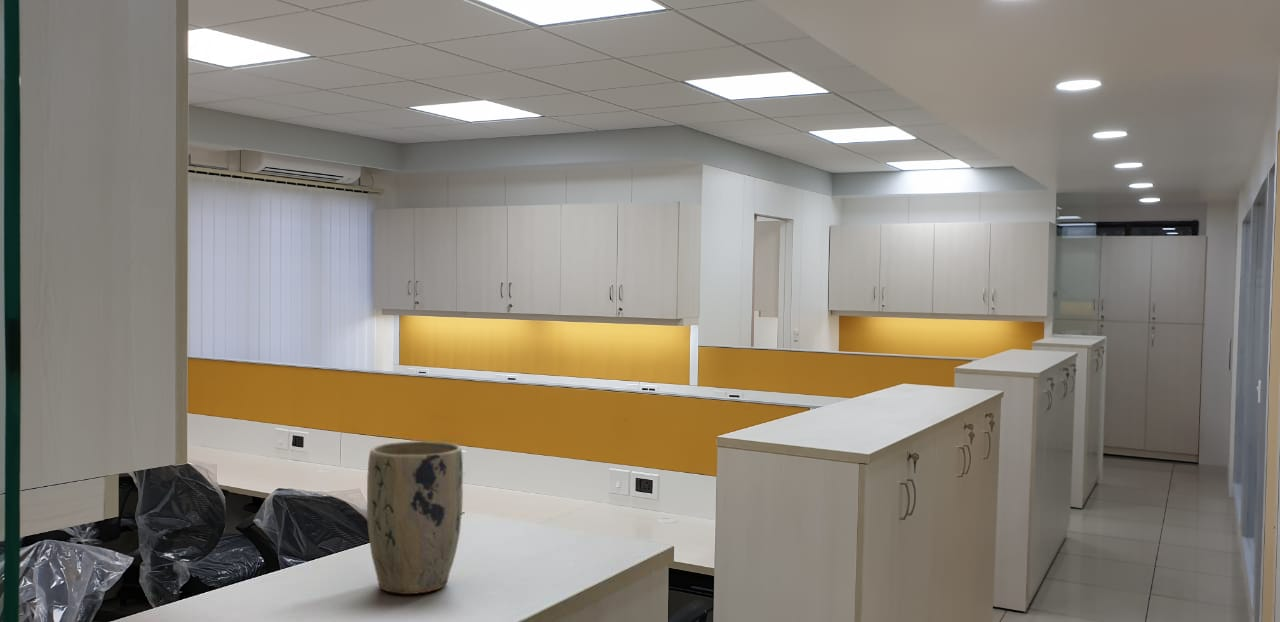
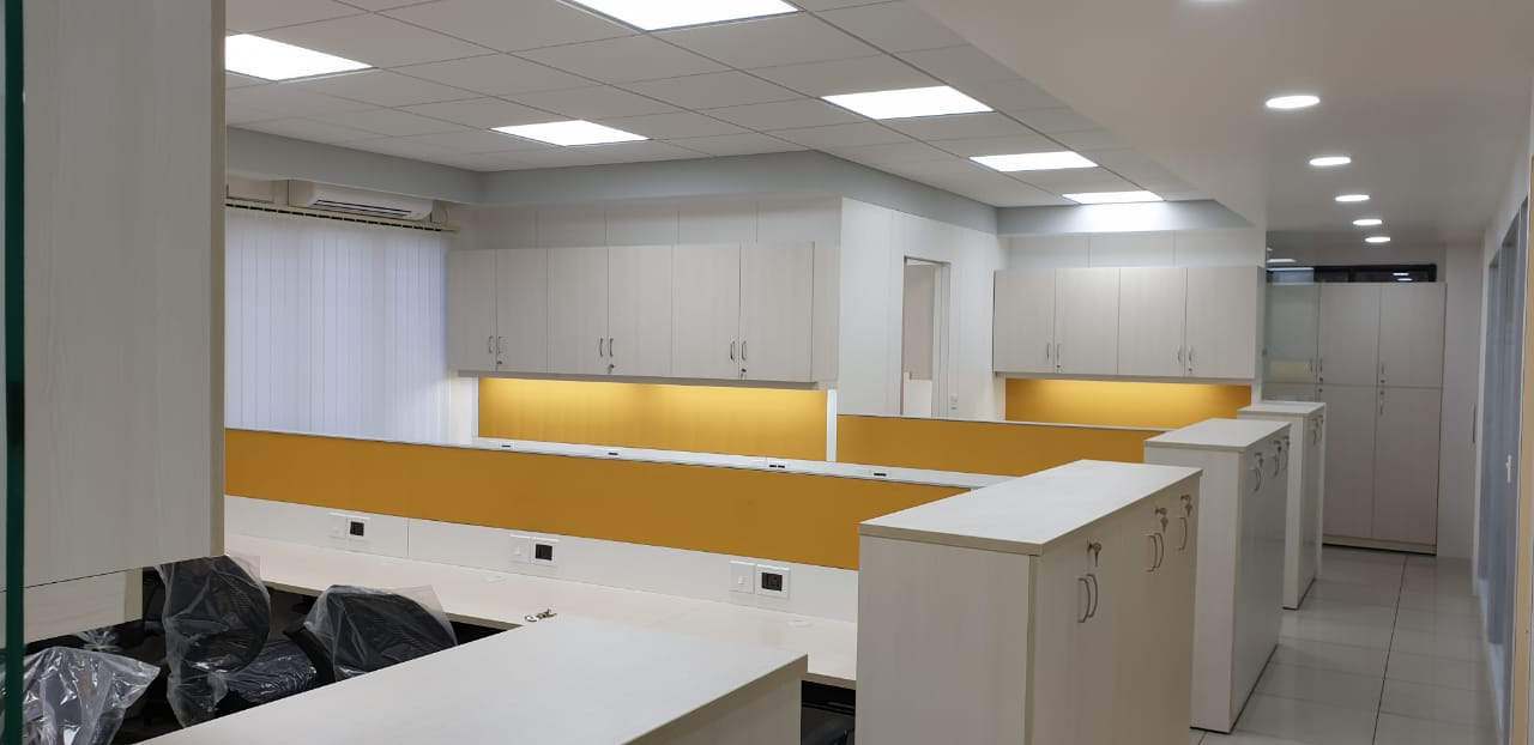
- plant pot [366,440,464,595]
